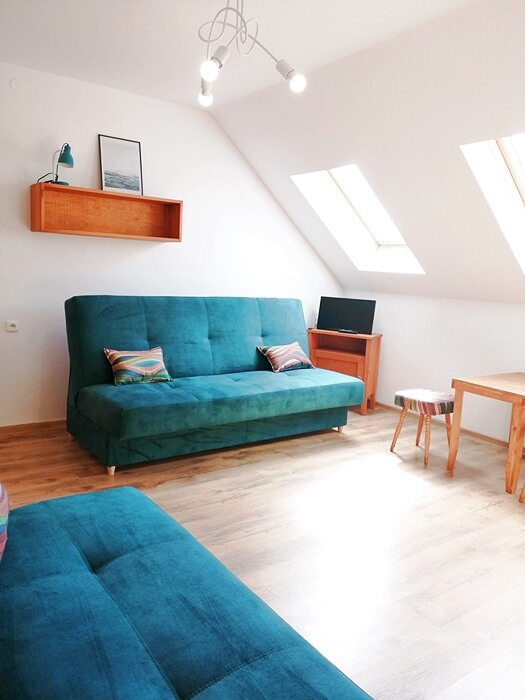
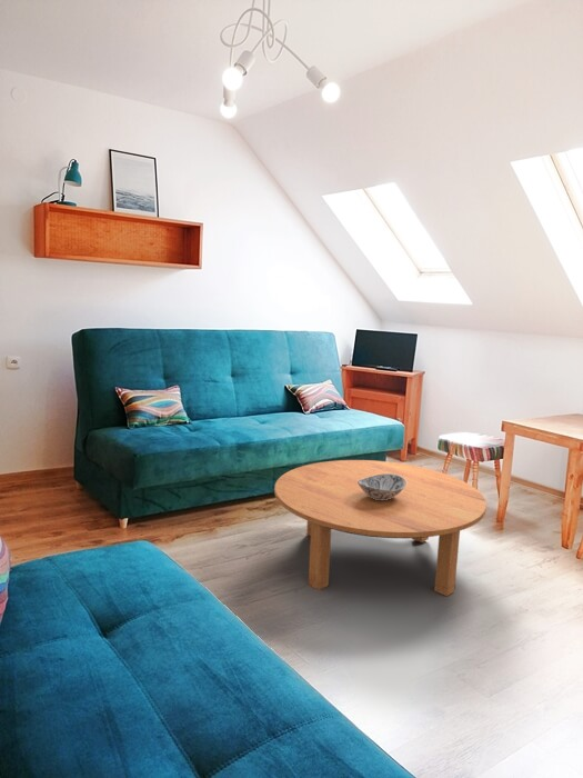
+ coffee table [273,459,487,597]
+ decorative bowl [358,473,406,500]
